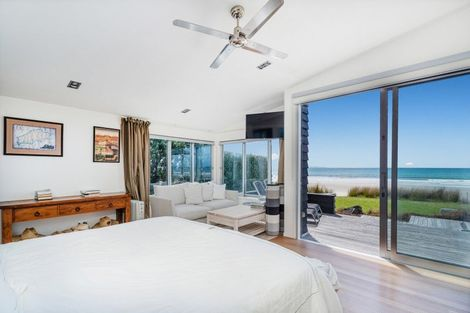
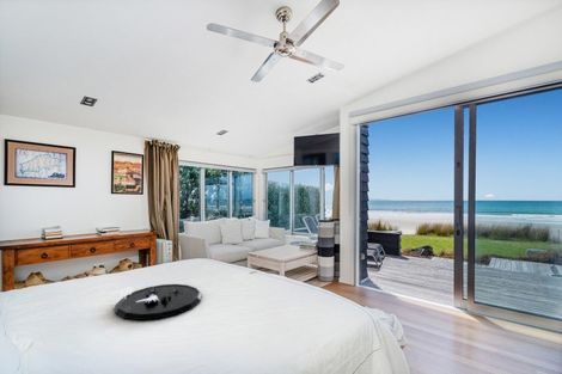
+ decorative tray [109,283,203,321]
